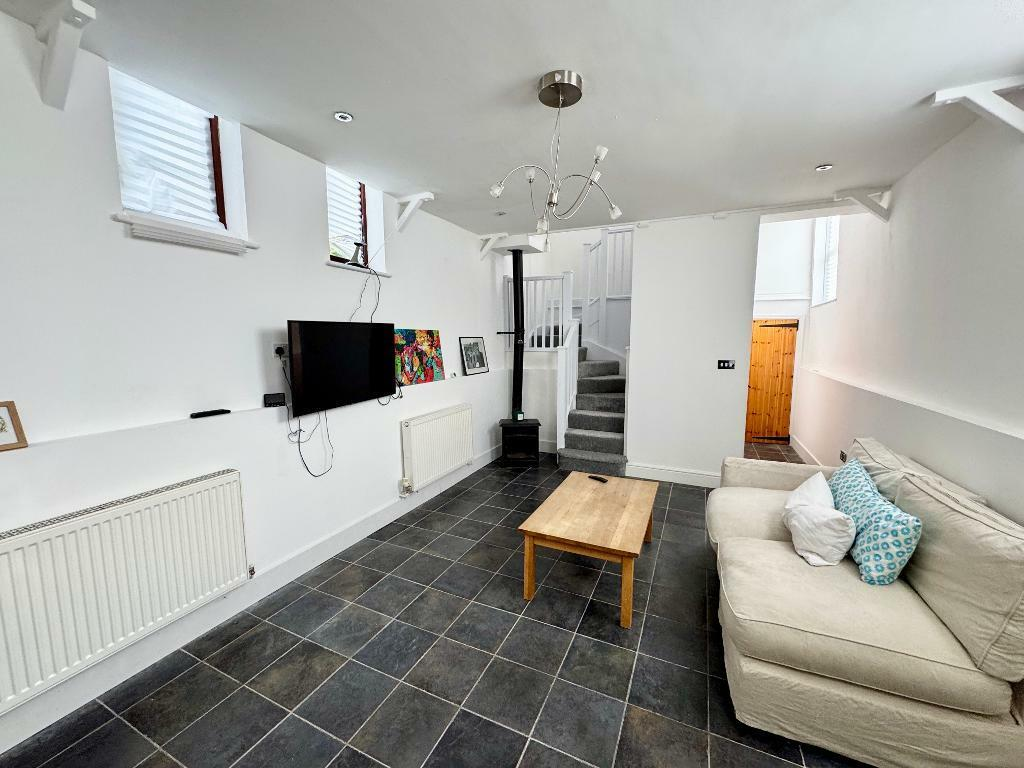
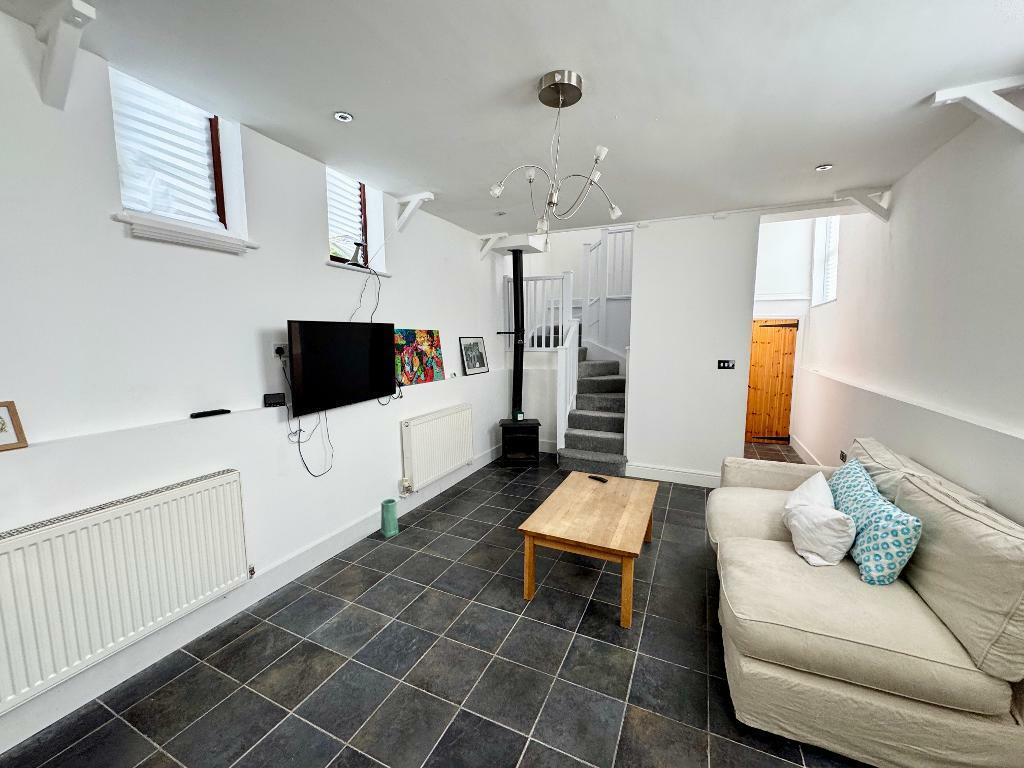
+ vase [380,498,399,538]
